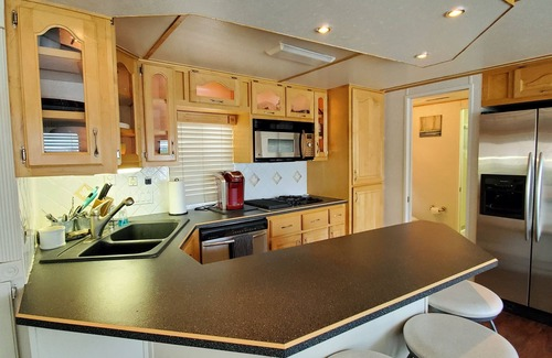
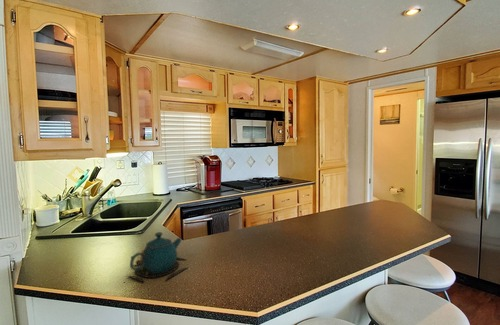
+ teapot [126,231,188,284]
